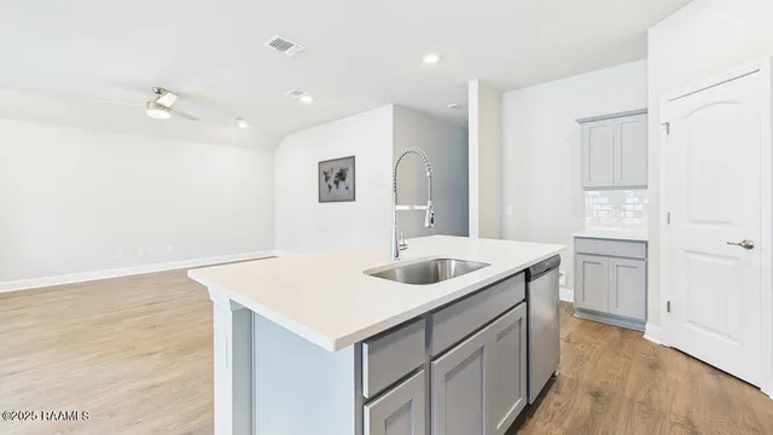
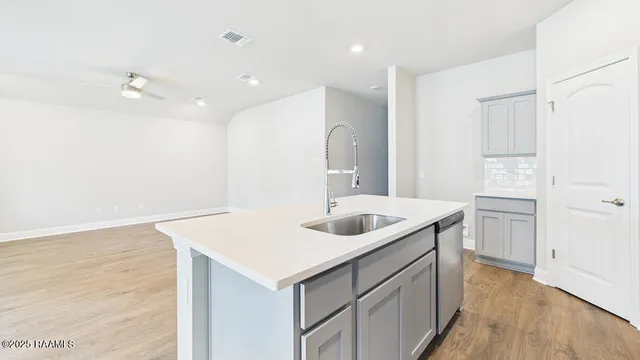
- wall art [318,155,356,204]
